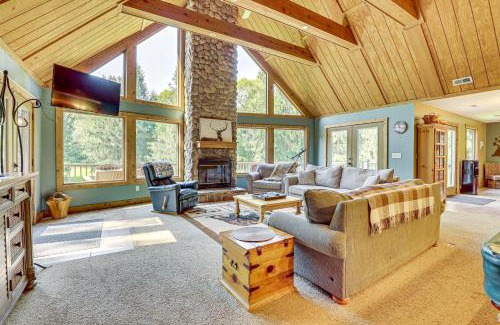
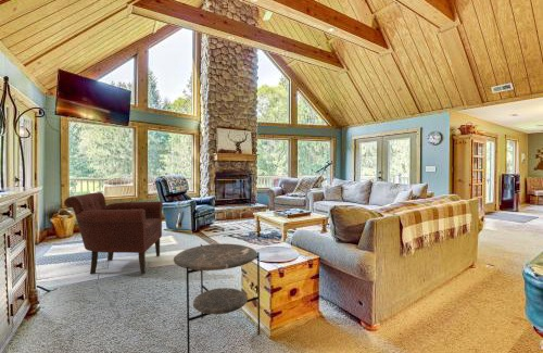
+ leather [63,191,164,275]
+ side table [173,242,261,353]
